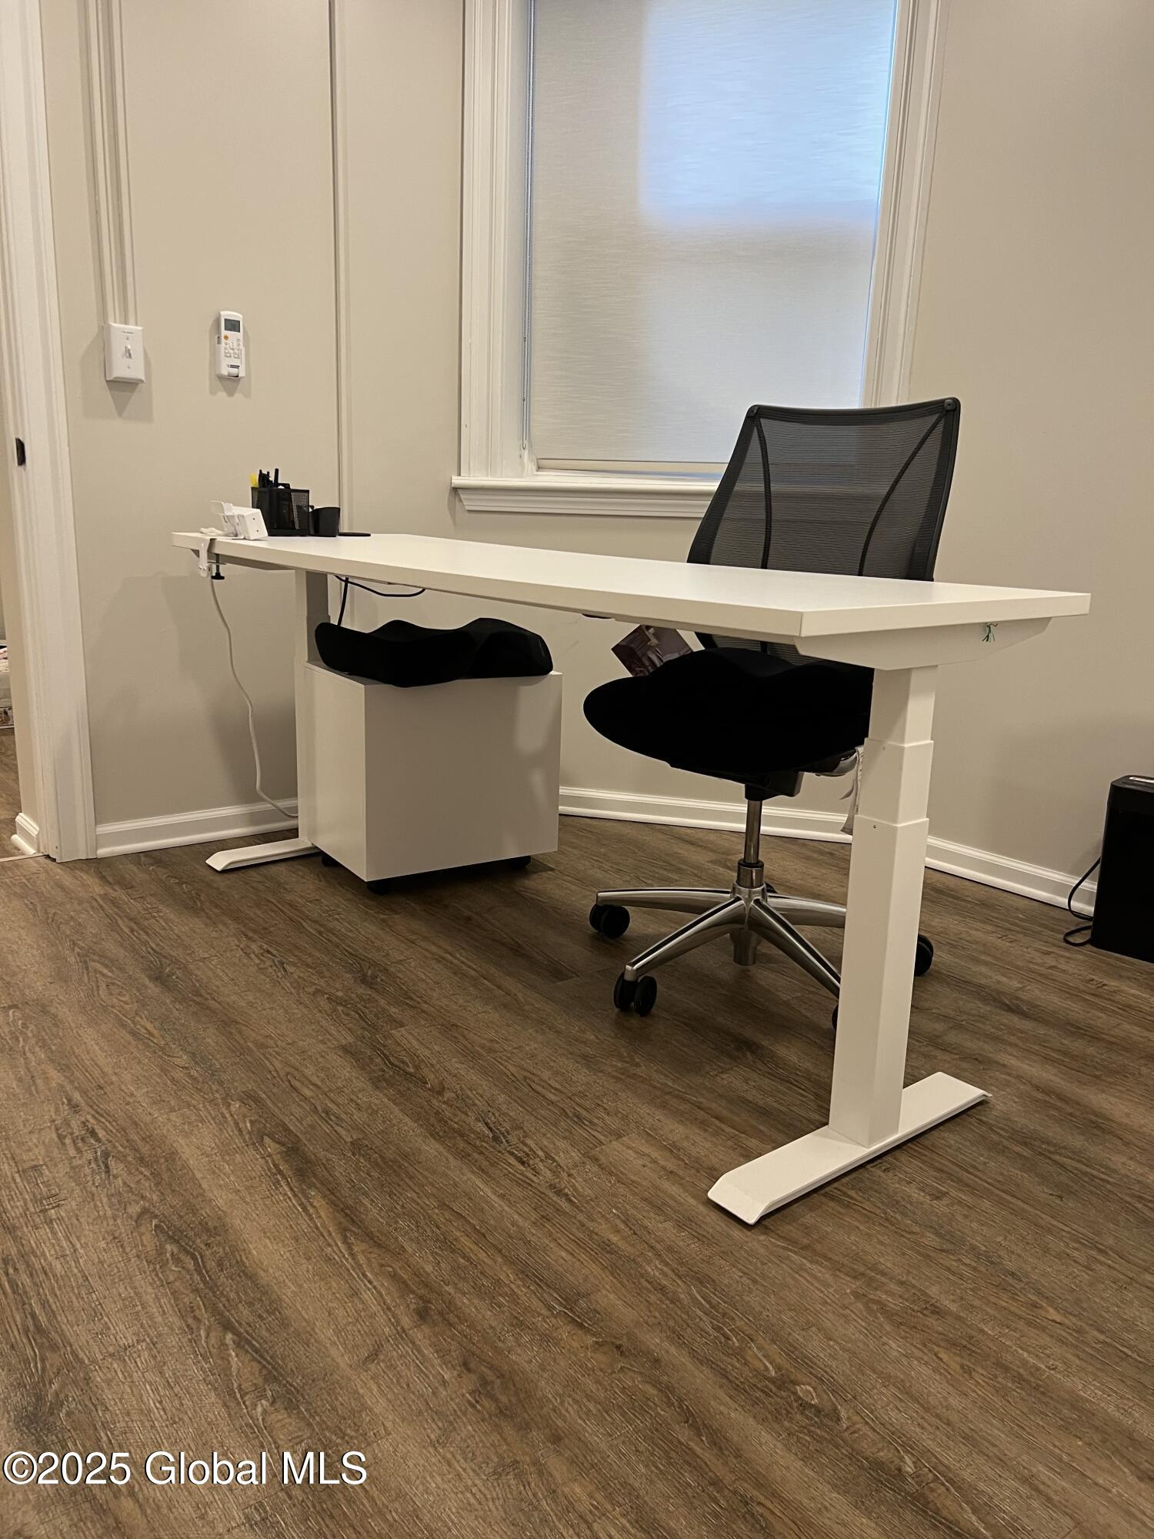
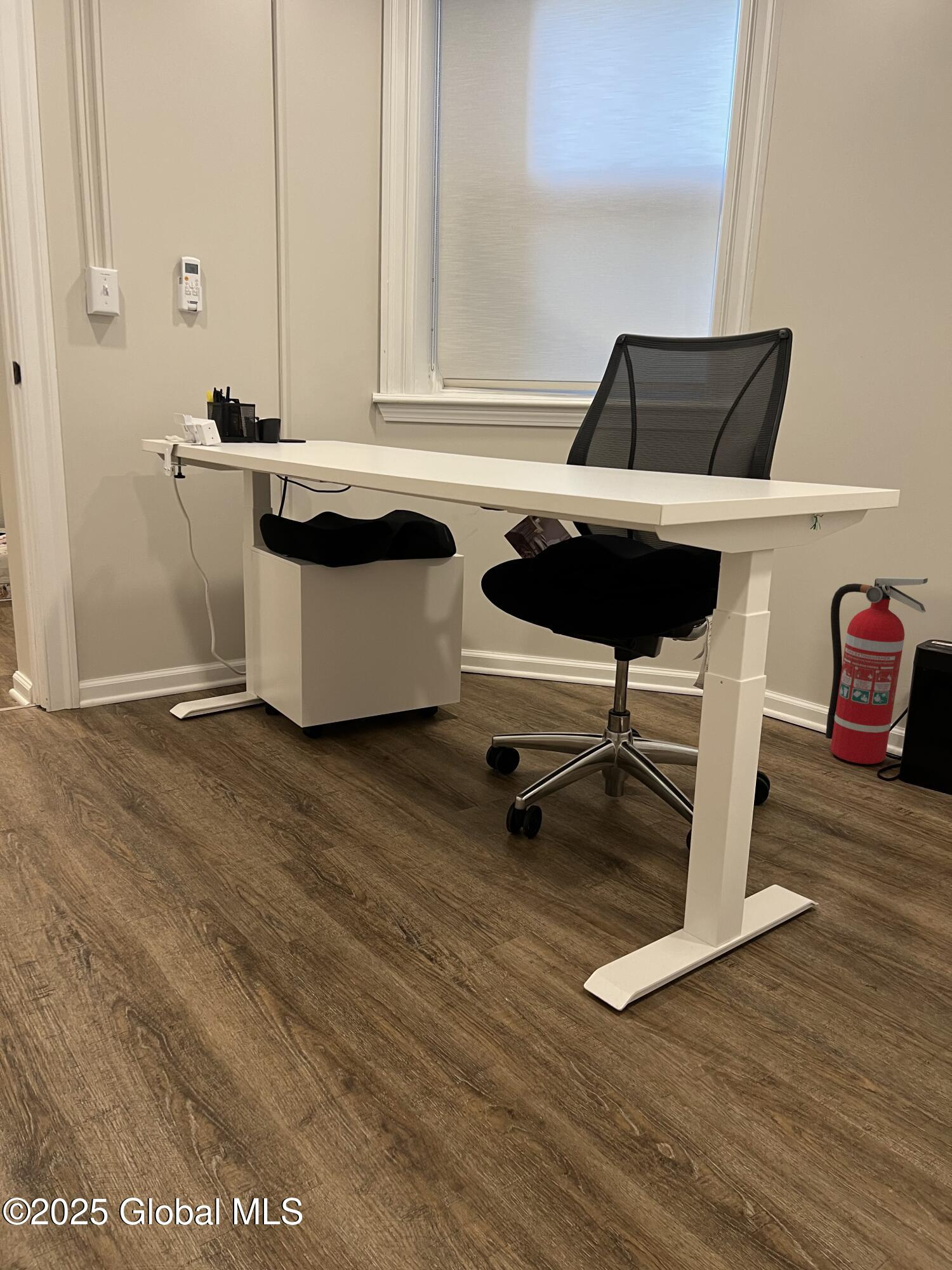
+ fire extinguisher [825,577,929,765]
